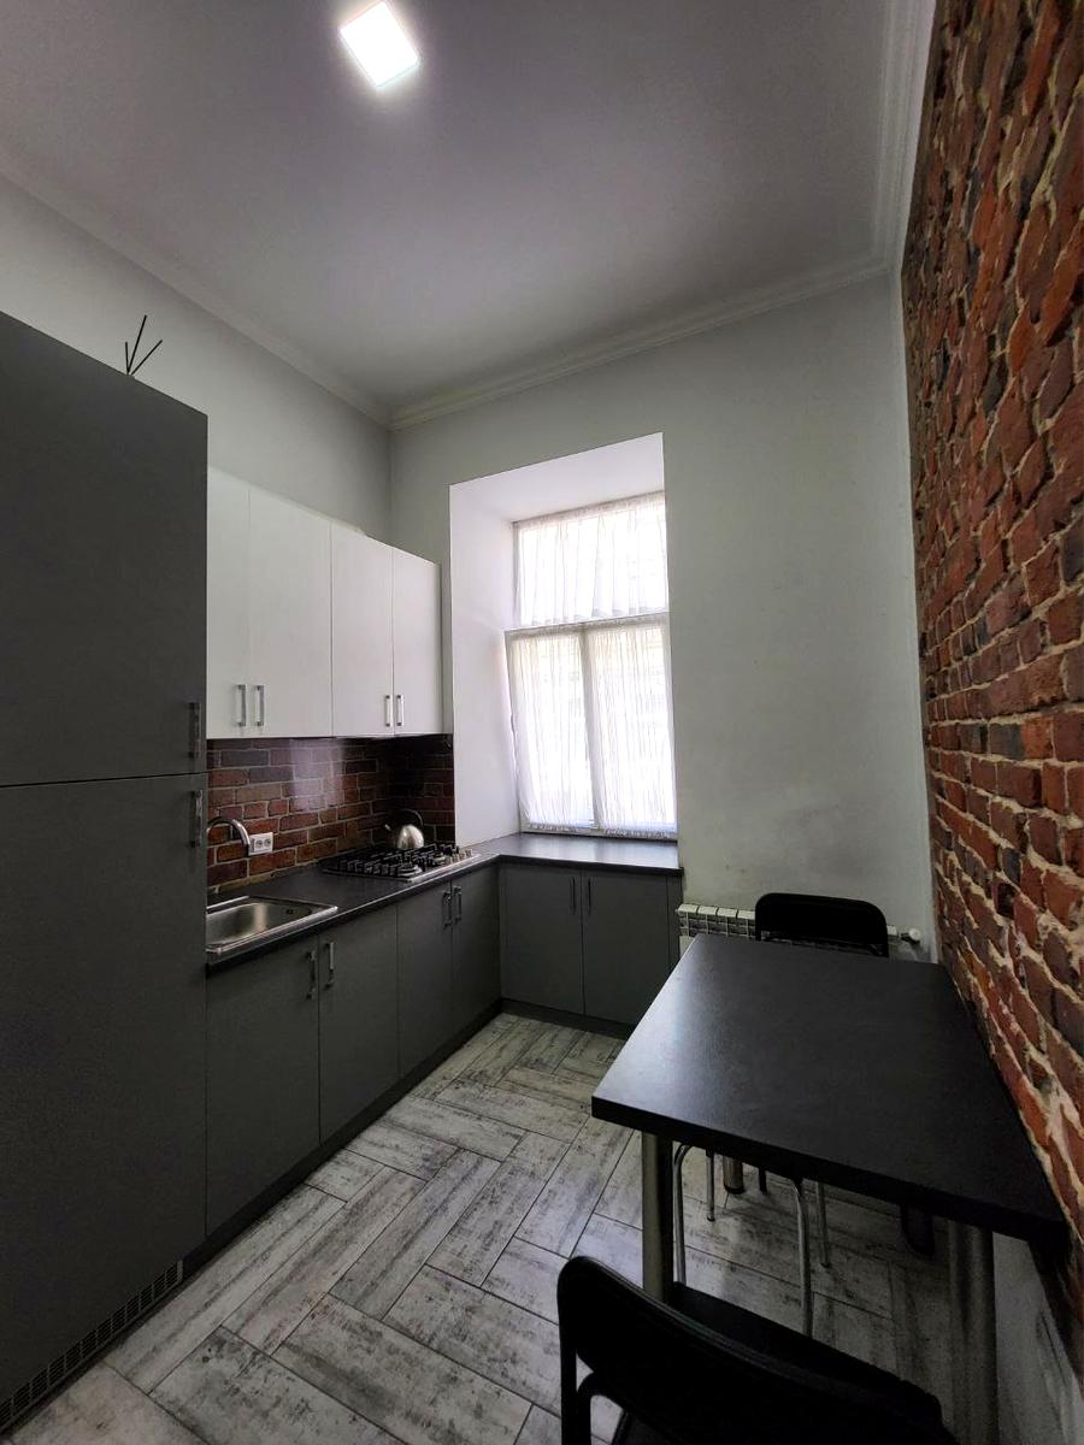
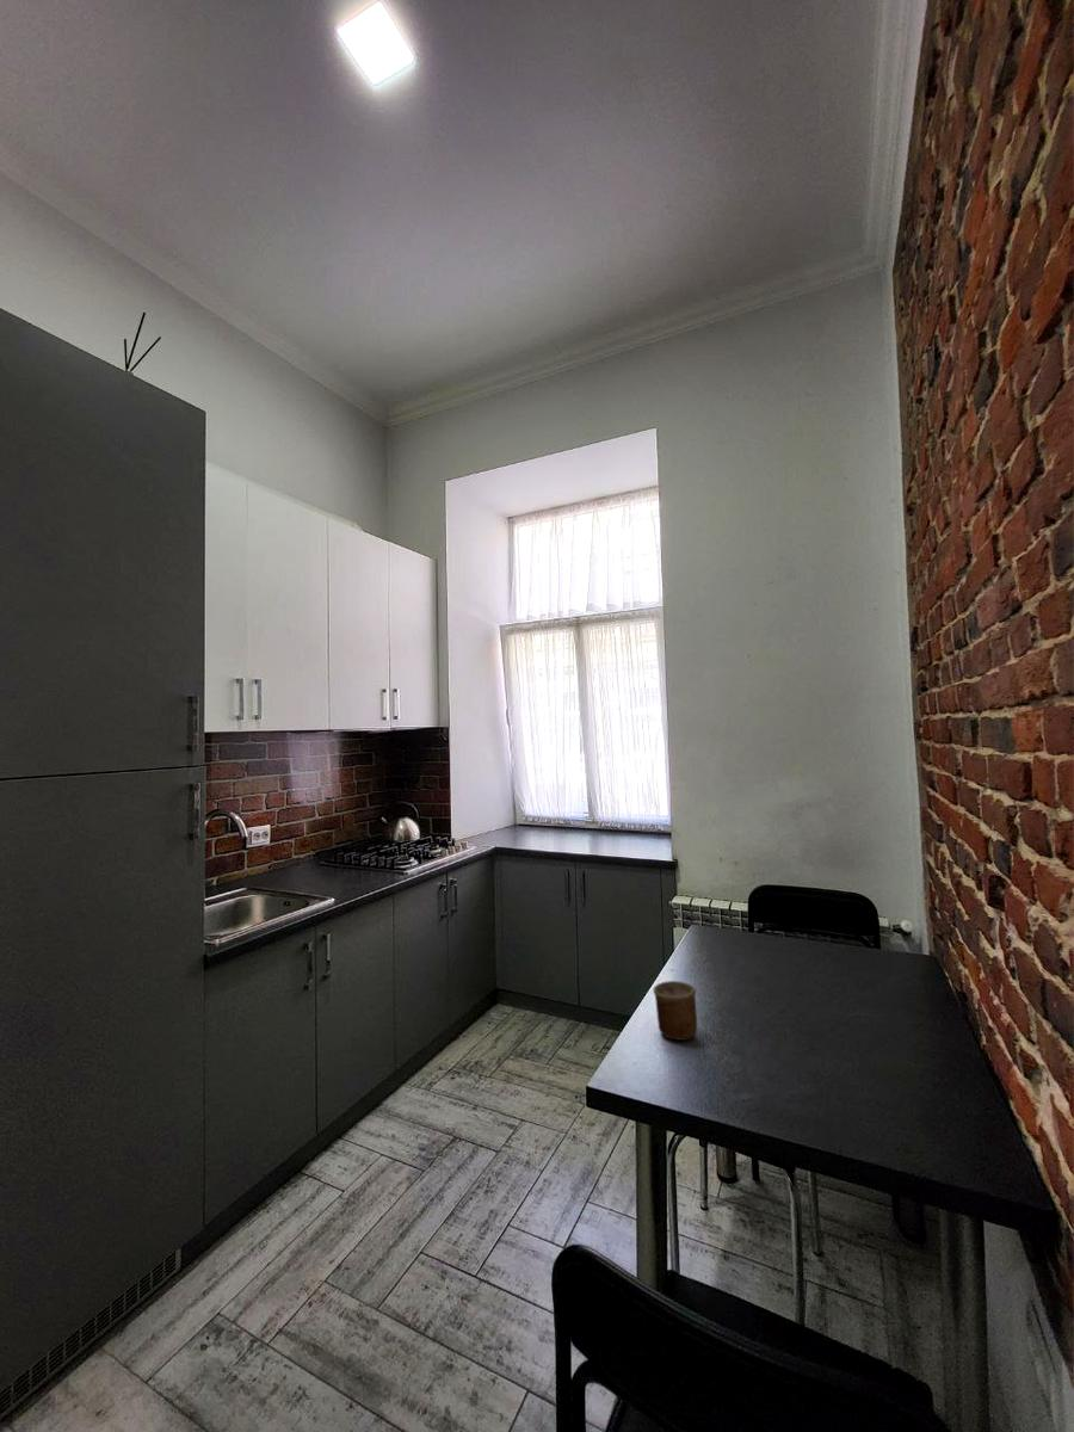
+ cup [652,980,698,1042]
